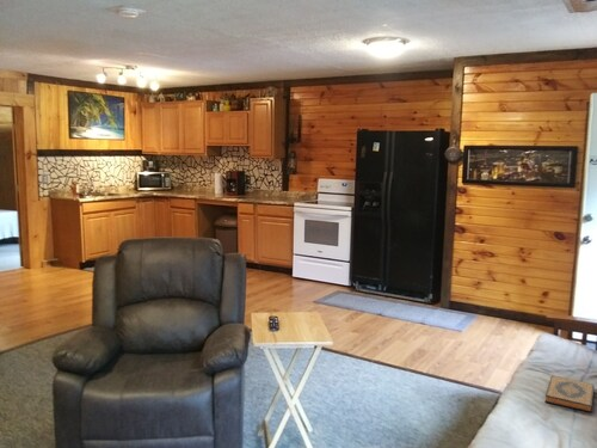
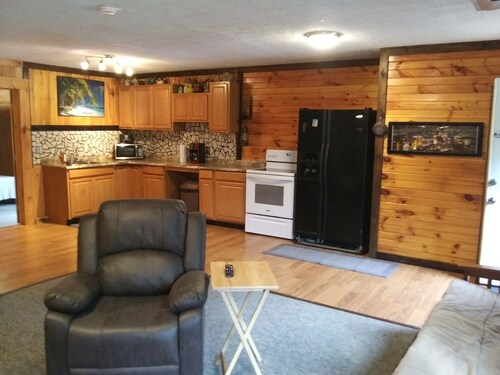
- hardback book [543,374,596,413]
